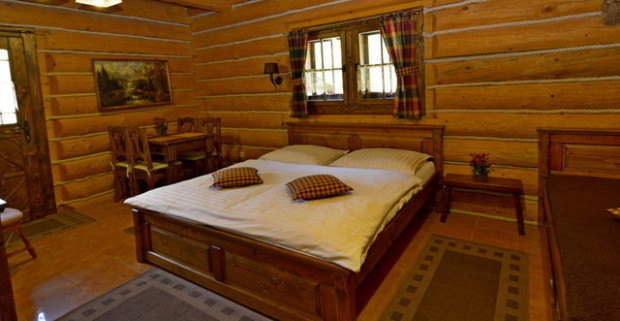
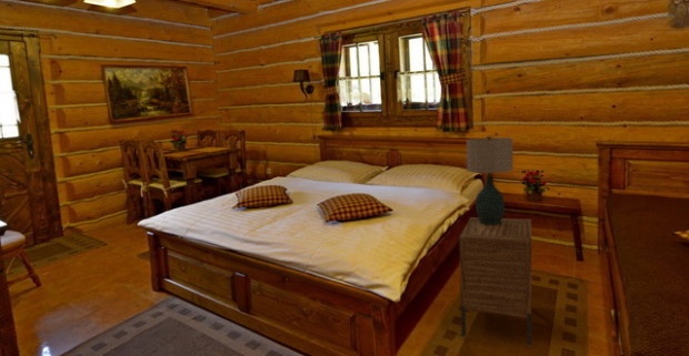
+ table lamp [466,135,513,225]
+ nightstand [458,216,532,347]
